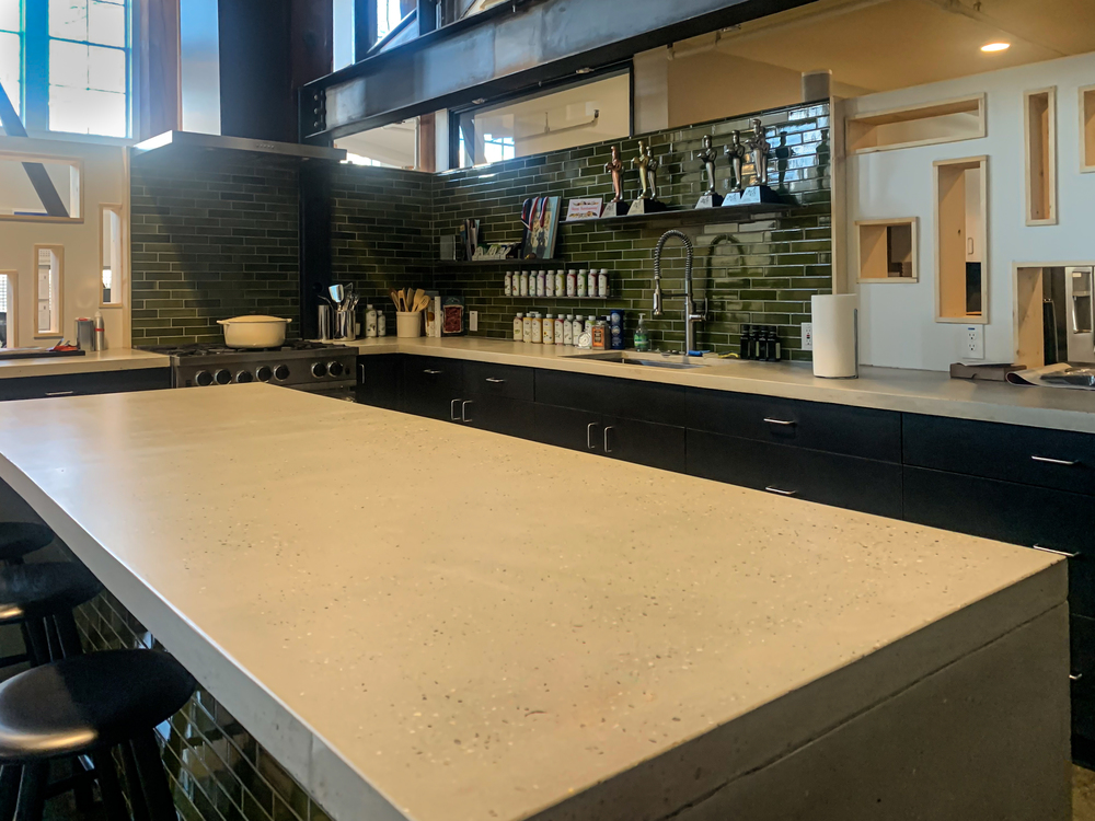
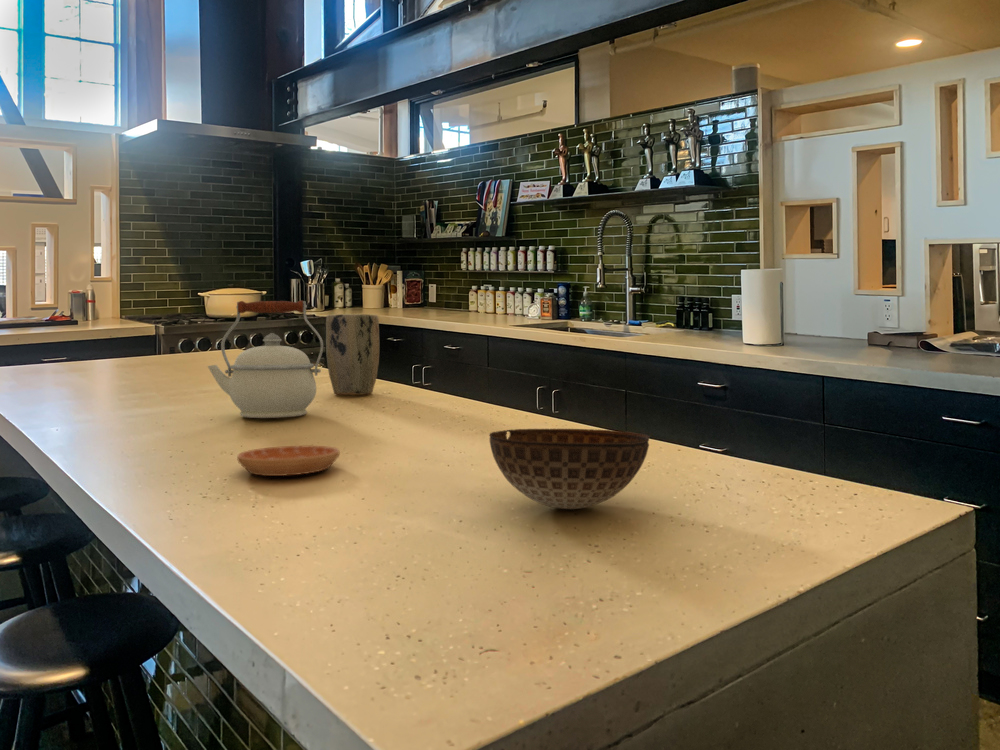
+ saucer [236,445,341,477]
+ kettle [207,299,324,419]
+ plant pot [325,313,380,396]
+ bowl [488,428,650,510]
